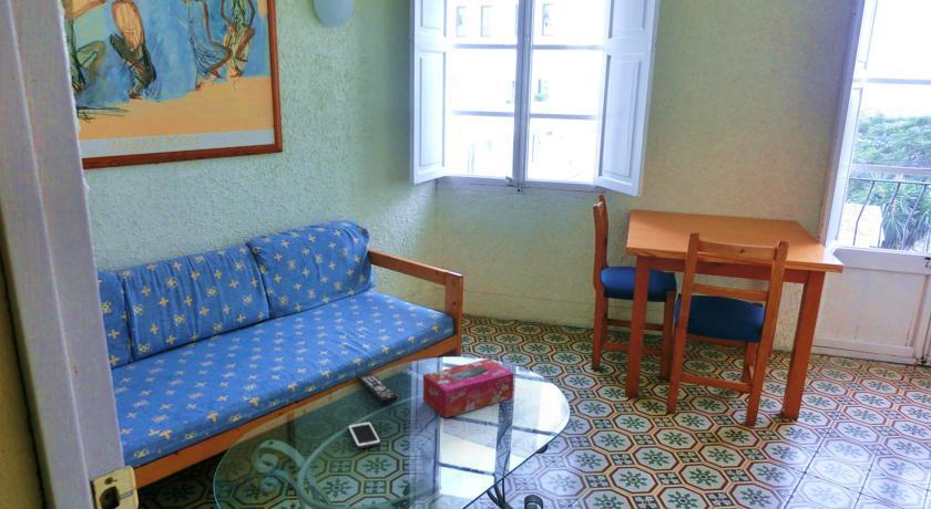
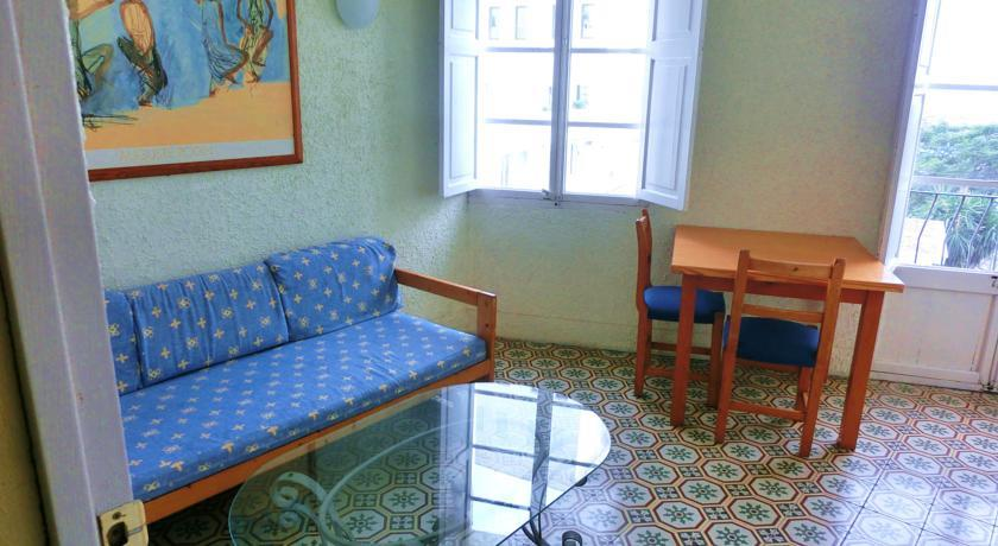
- cell phone [347,420,381,449]
- remote control [355,371,399,405]
- tissue box [422,357,515,418]
